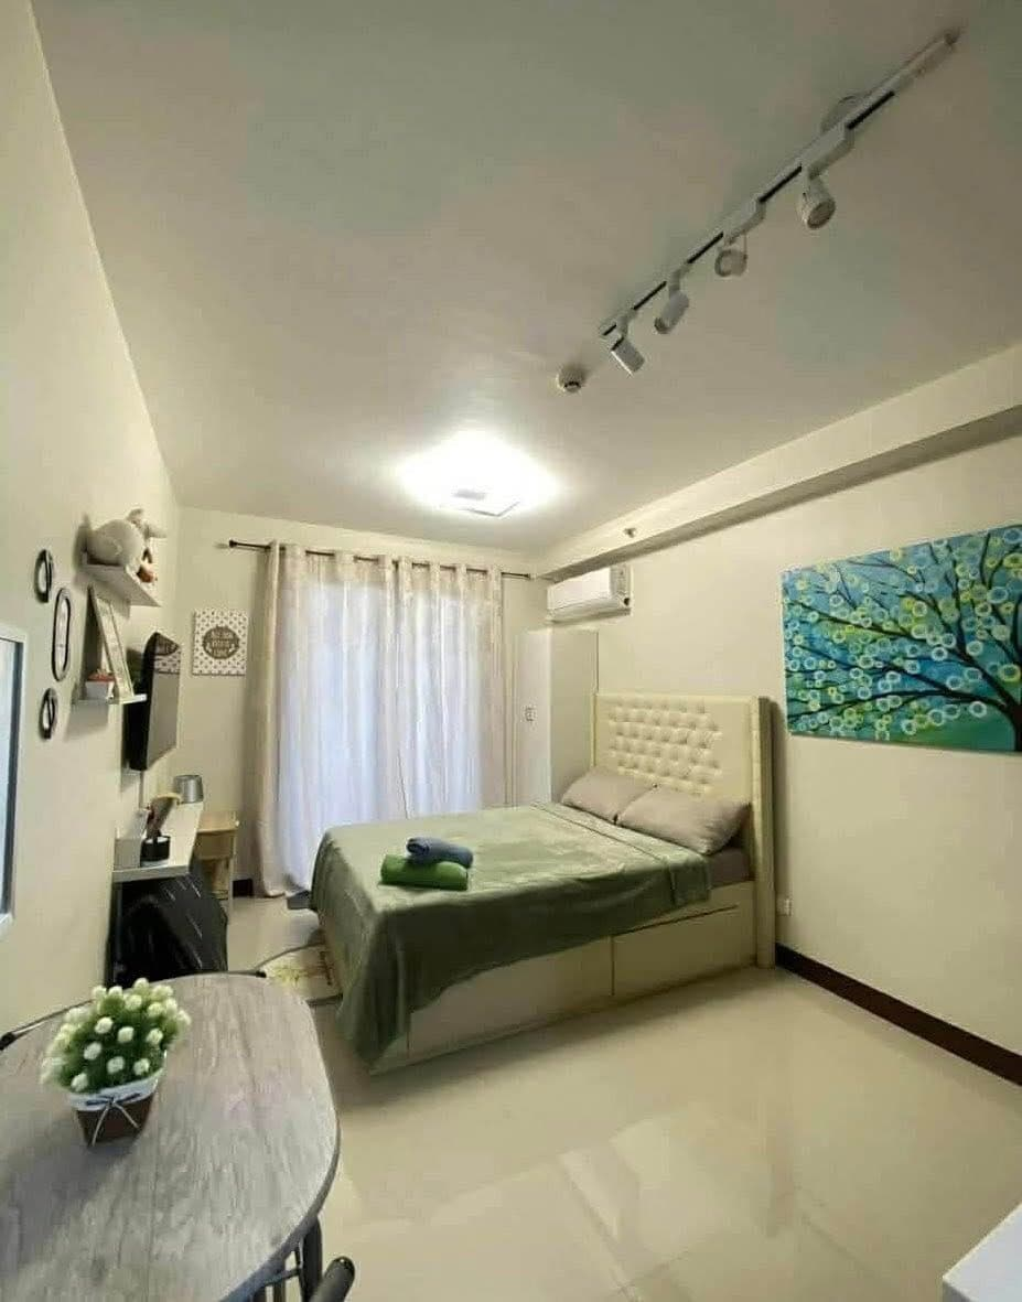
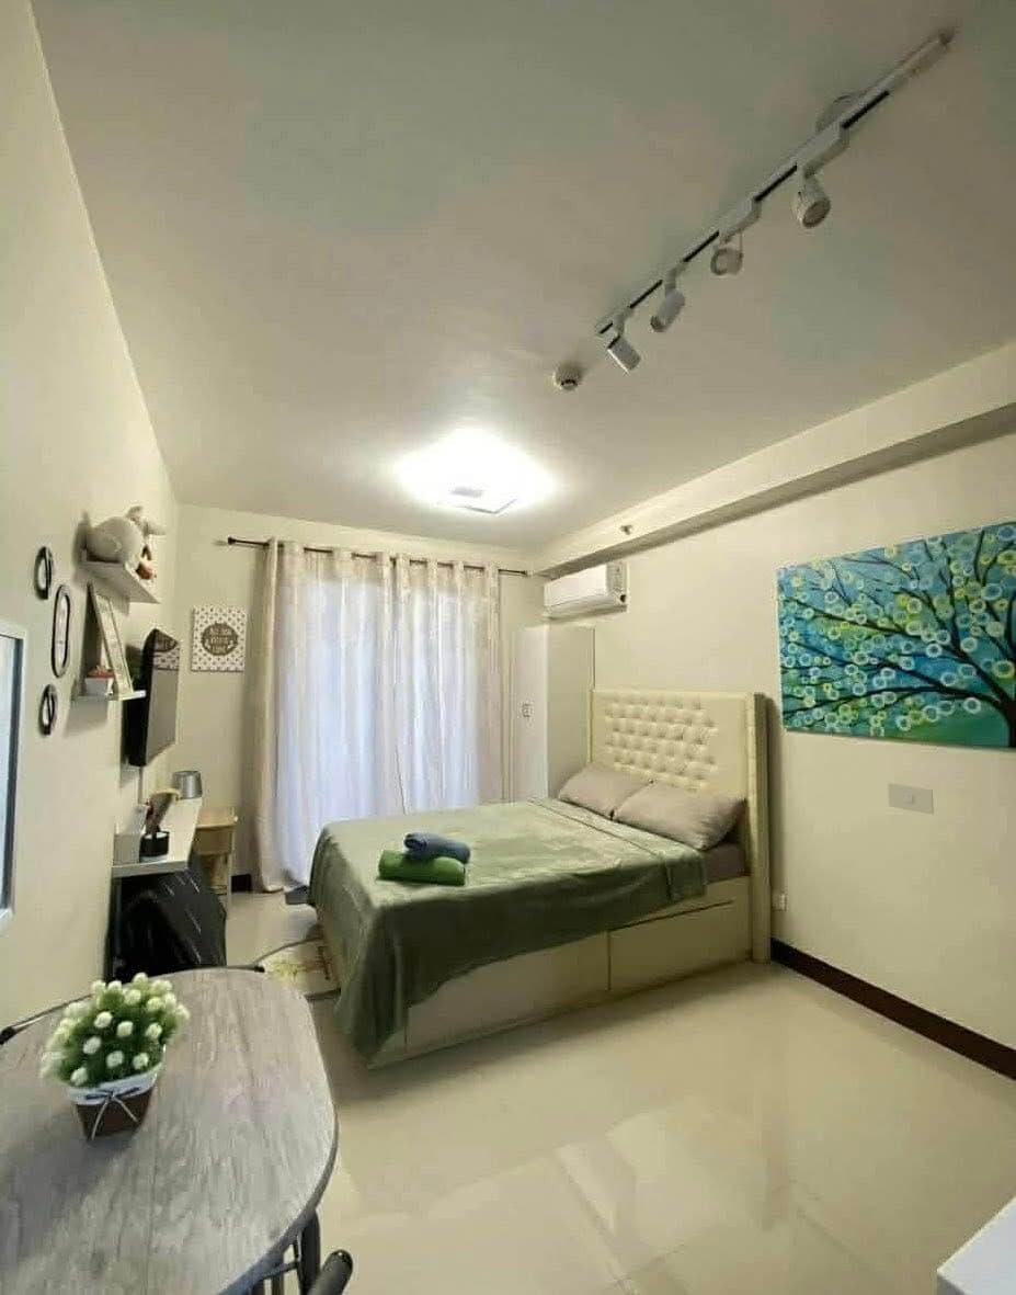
+ light switch [887,782,935,816]
